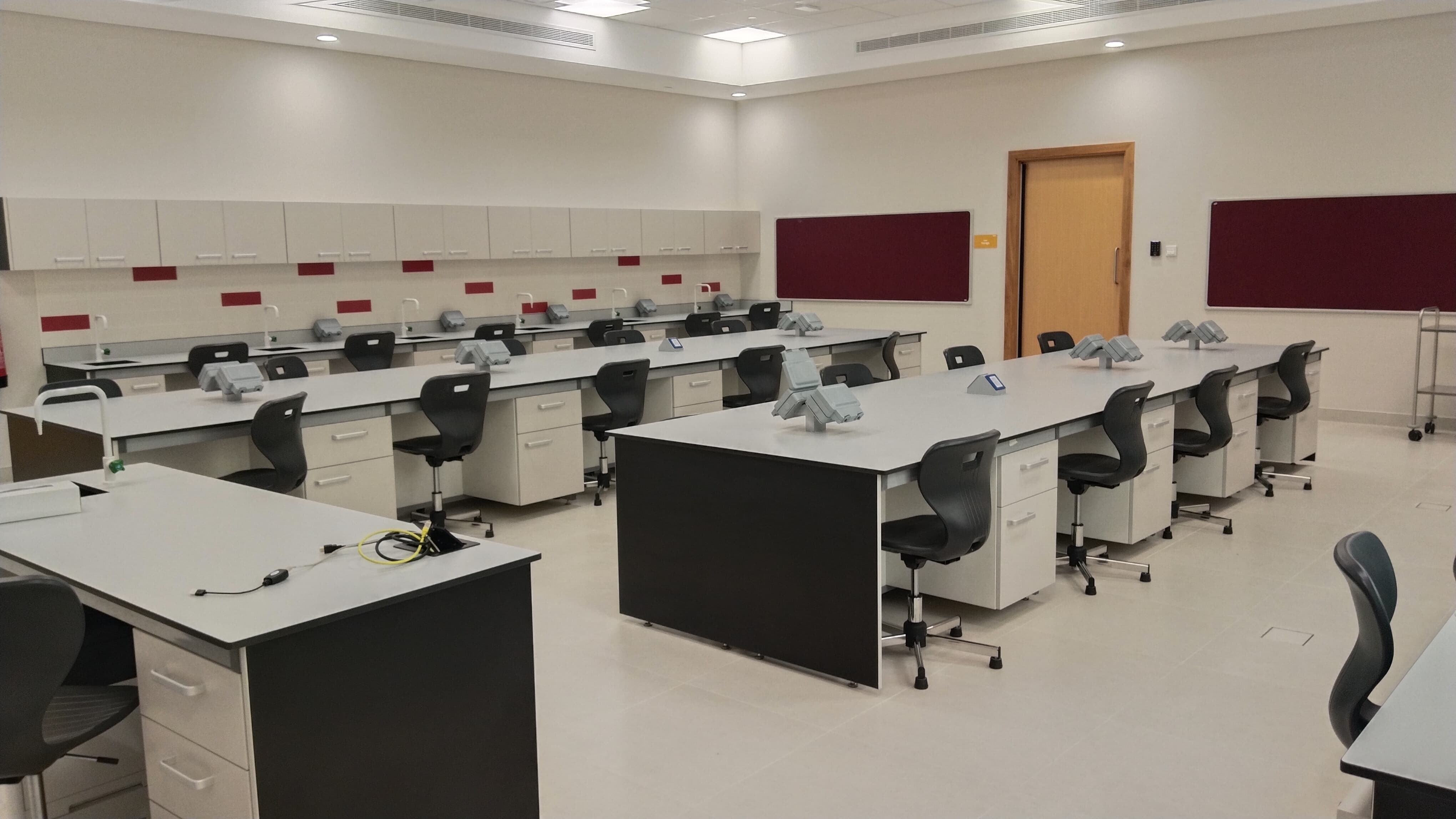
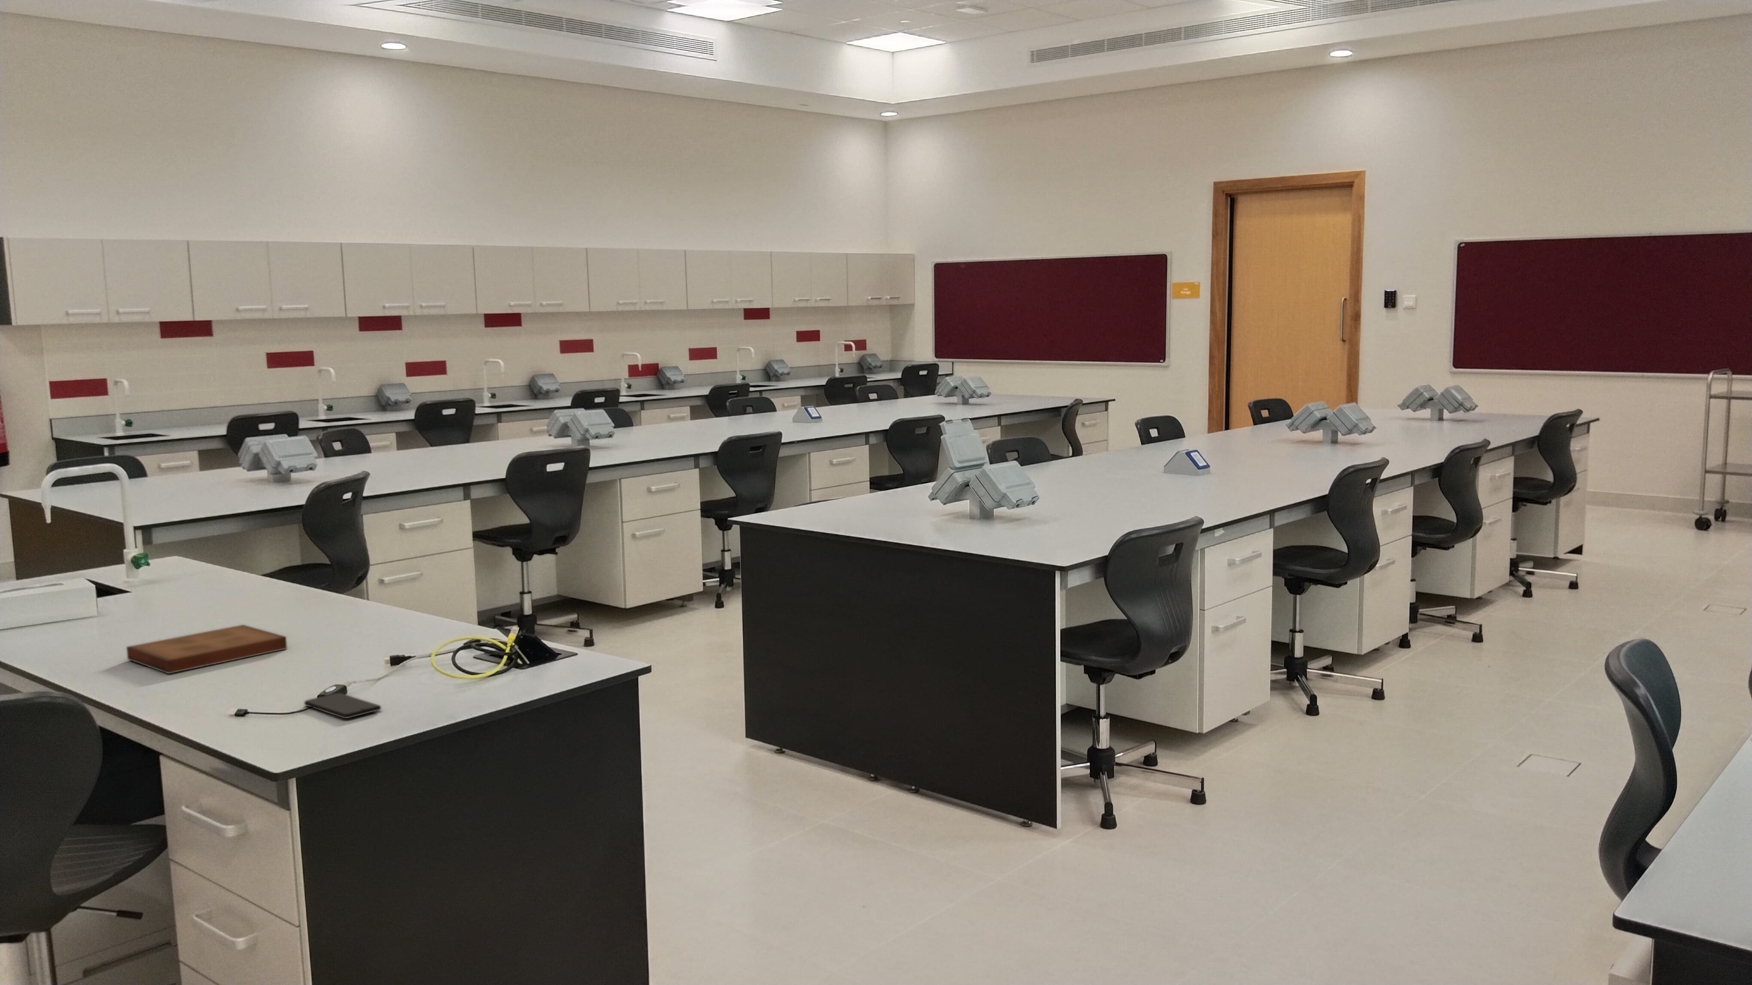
+ smartphone [303,693,381,719]
+ book [126,624,288,674]
